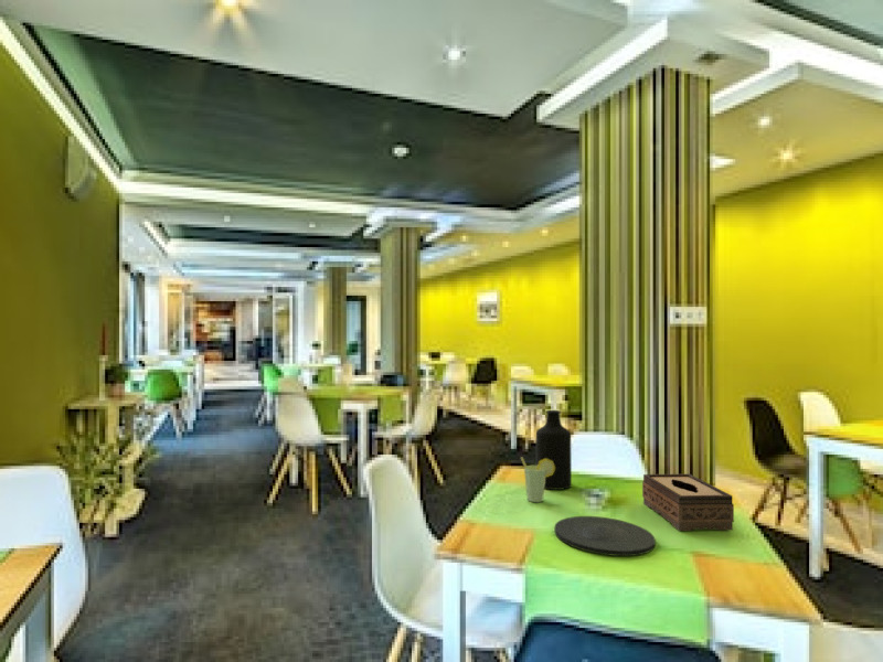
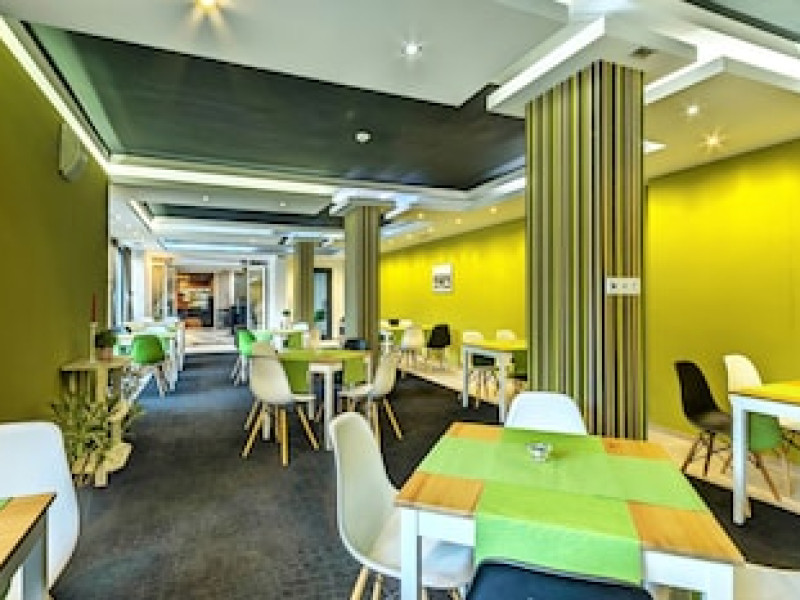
- tissue box [641,473,735,532]
- plate [553,515,657,557]
- cup [520,457,555,503]
- bottle [535,409,573,491]
